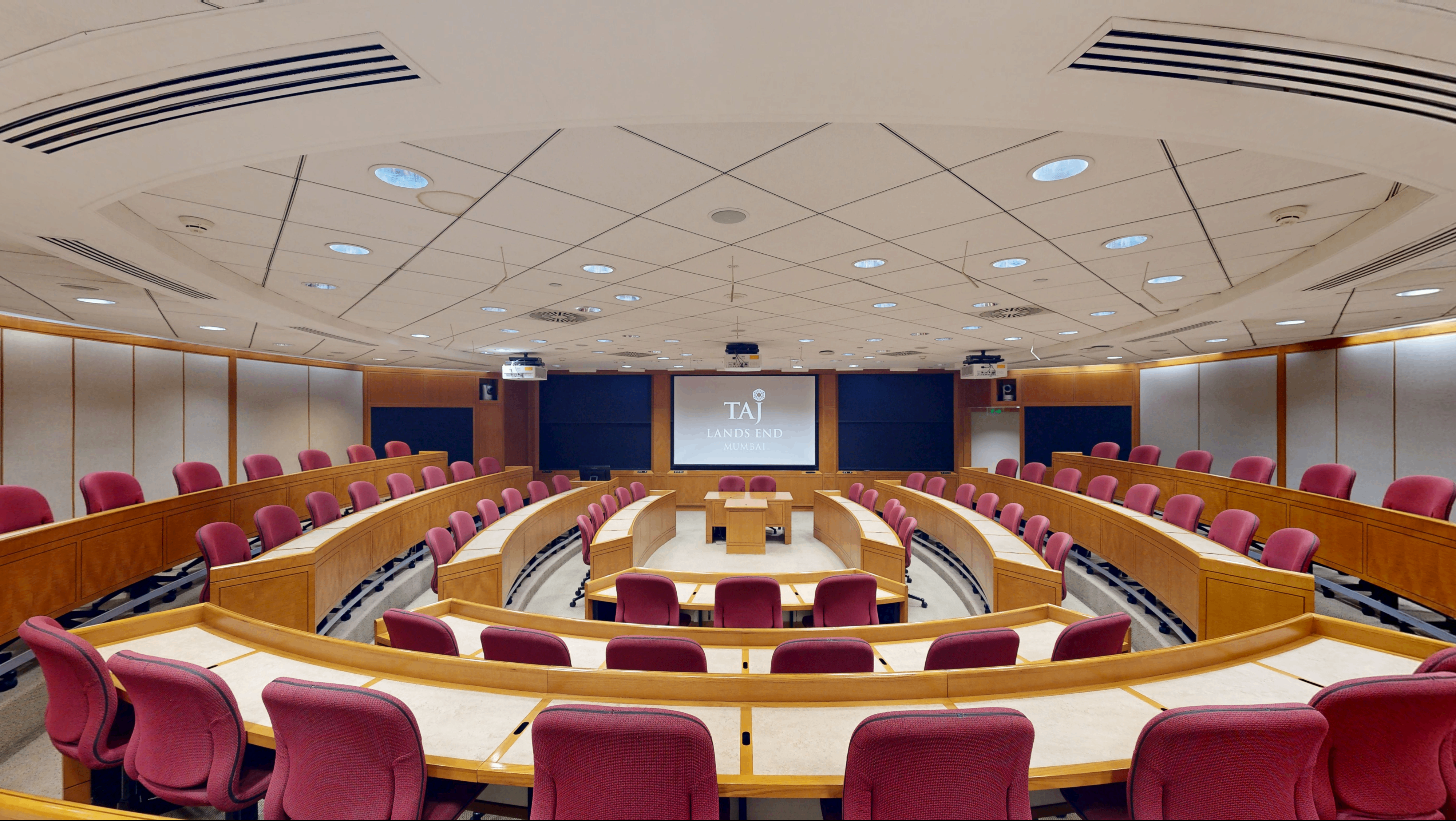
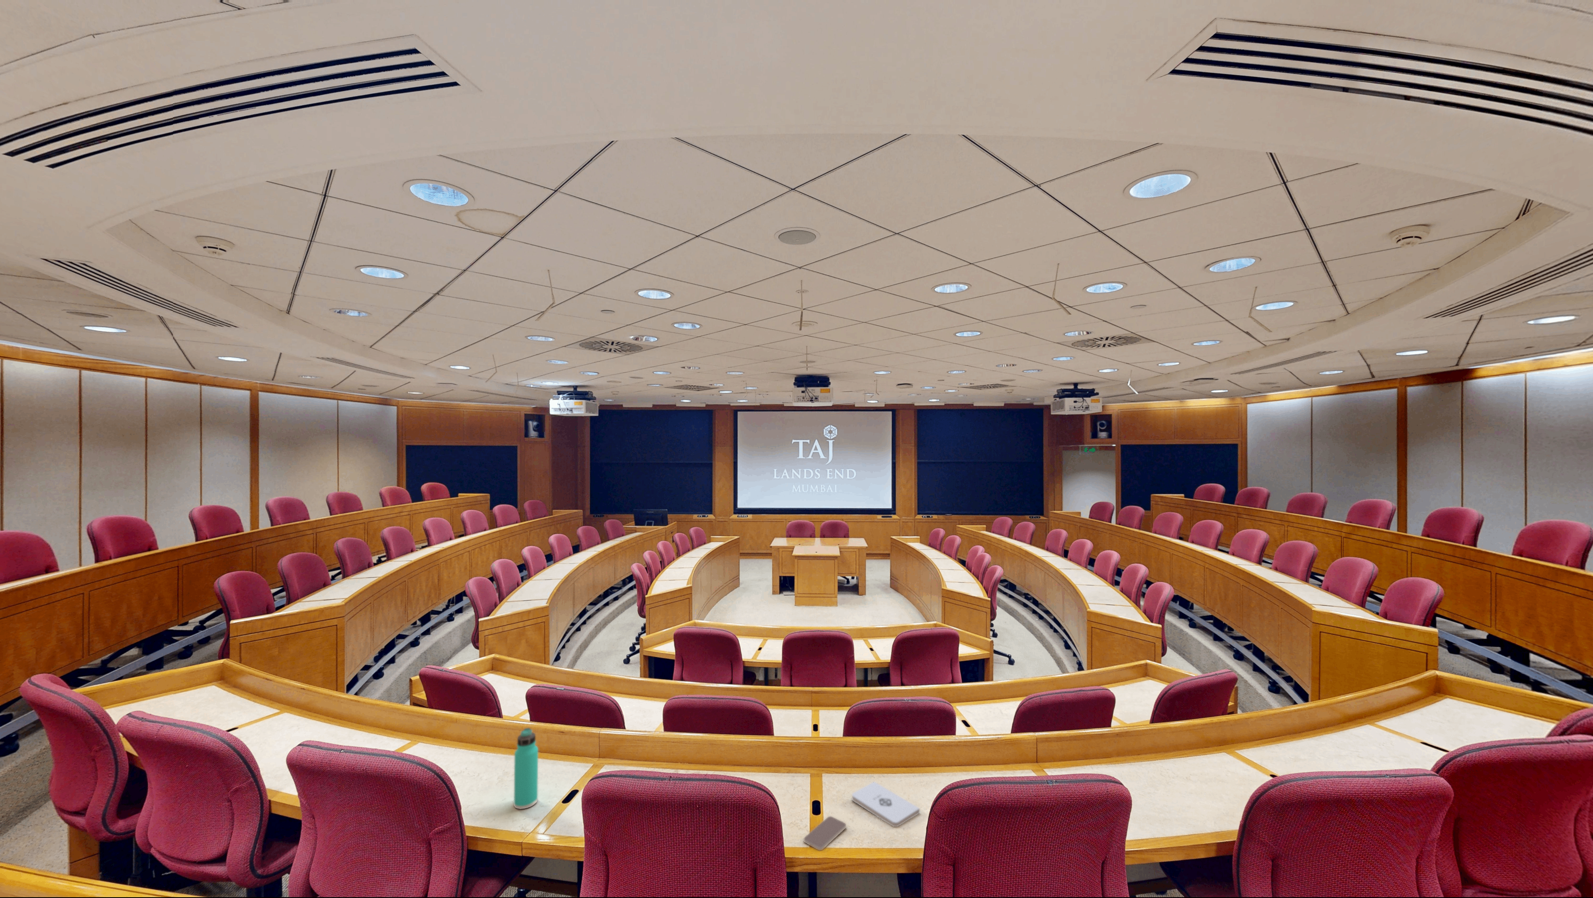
+ thermos bottle [513,727,538,809]
+ notepad [851,781,920,827]
+ smartphone [803,816,847,851]
